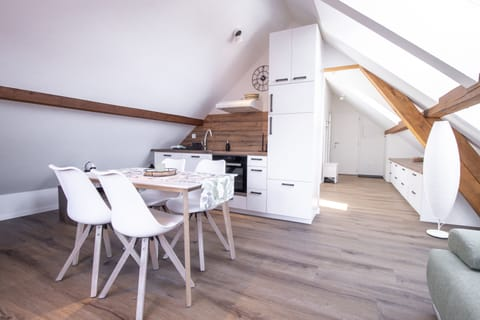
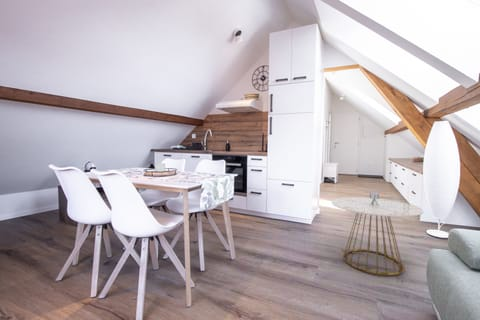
+ side table [331,191,424,277]
